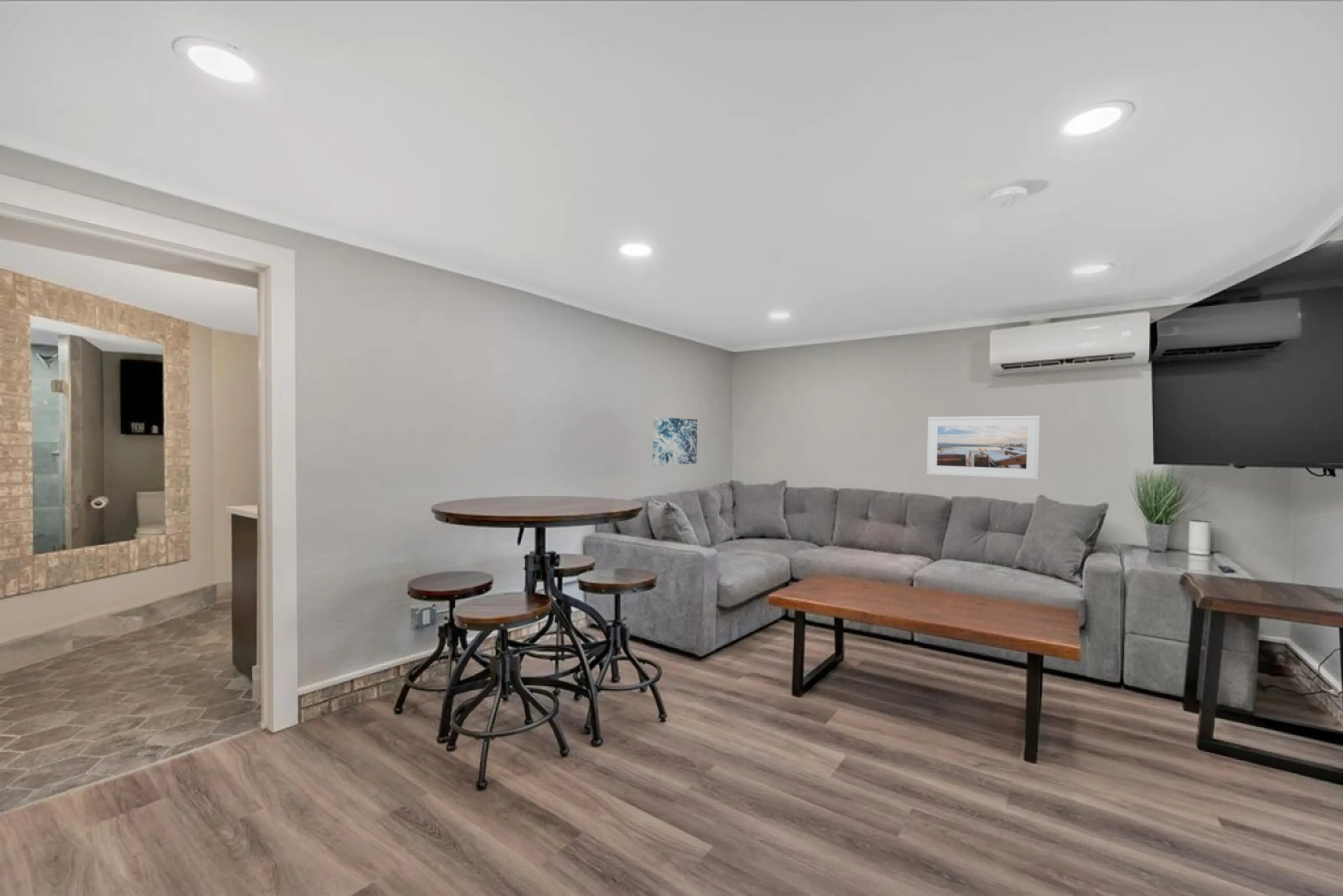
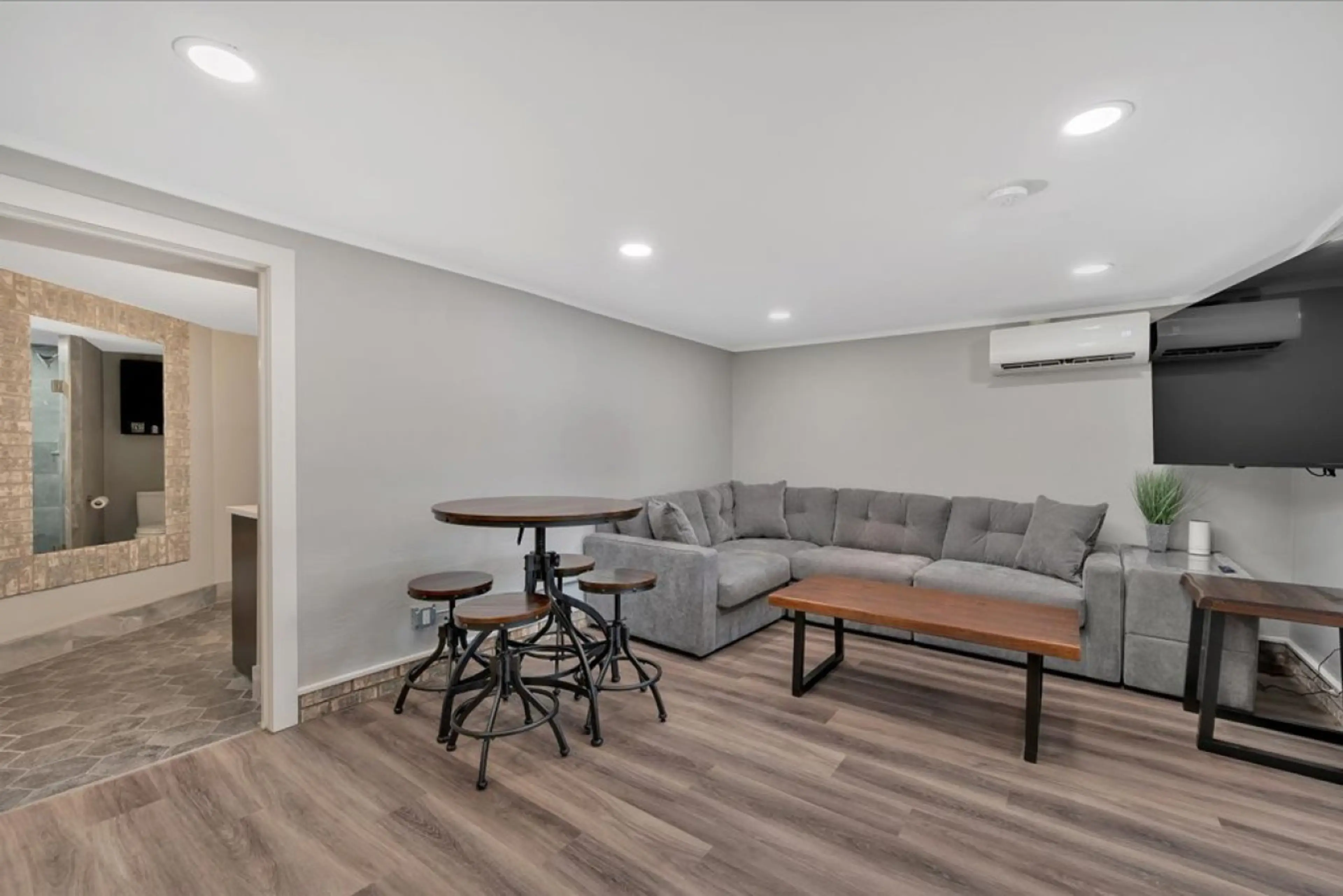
- wall art [652,417,698,466]
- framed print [926,415,1040,480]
